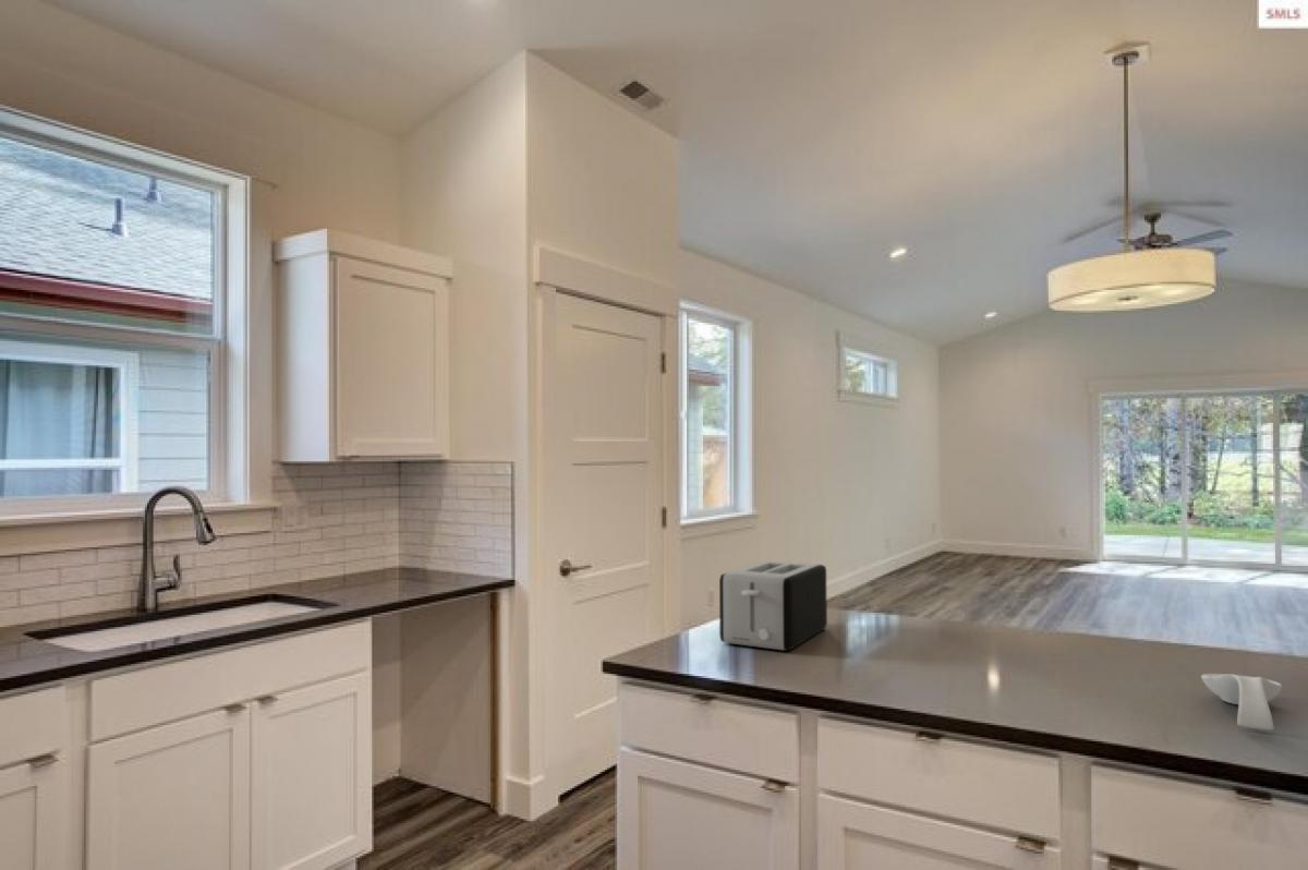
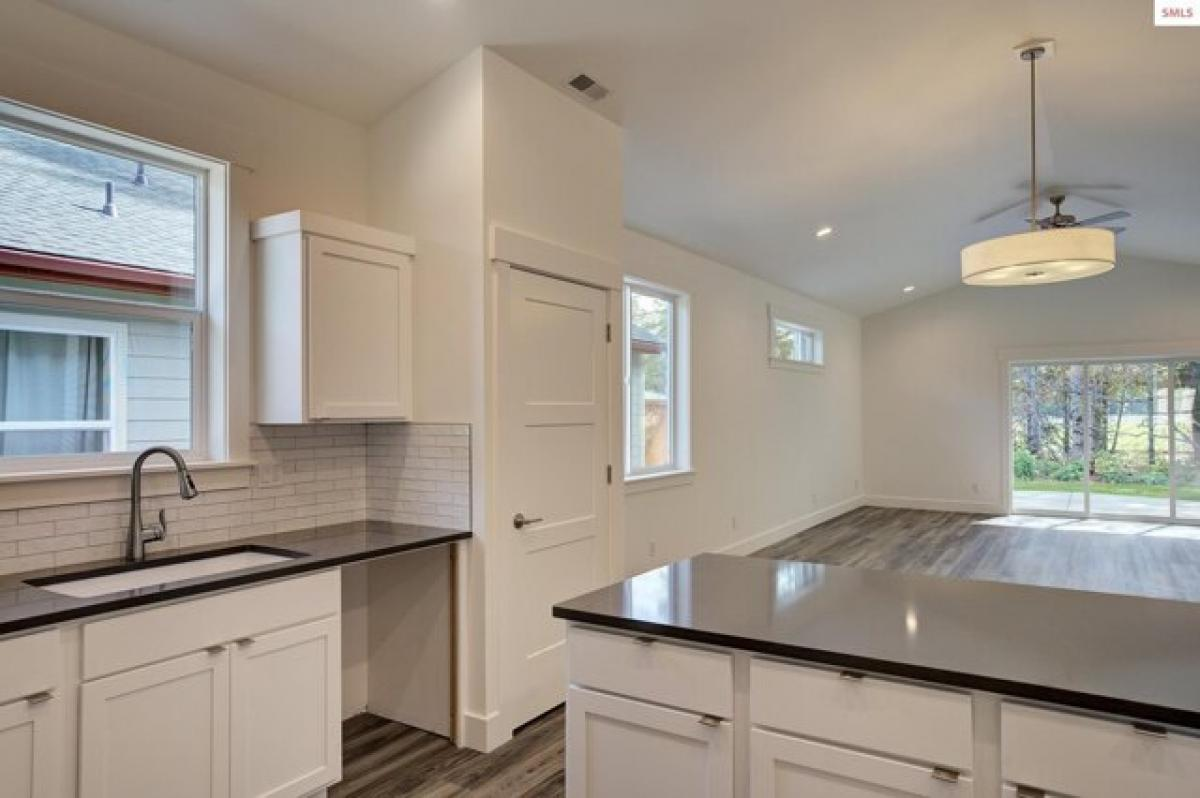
- spoon rest [1200,673,1283,732]
- toaster [718,559,828,652]
